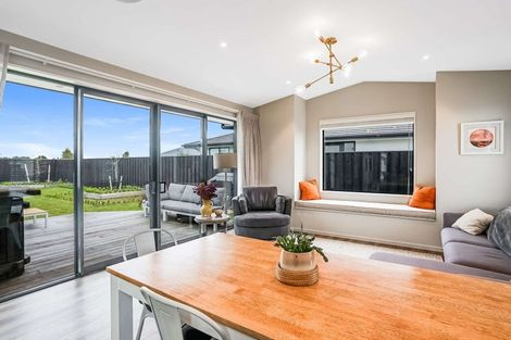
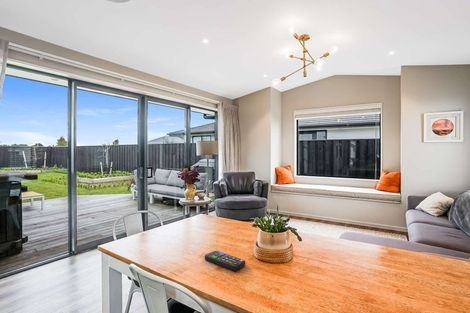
+ remote control [204,250,246,272]
